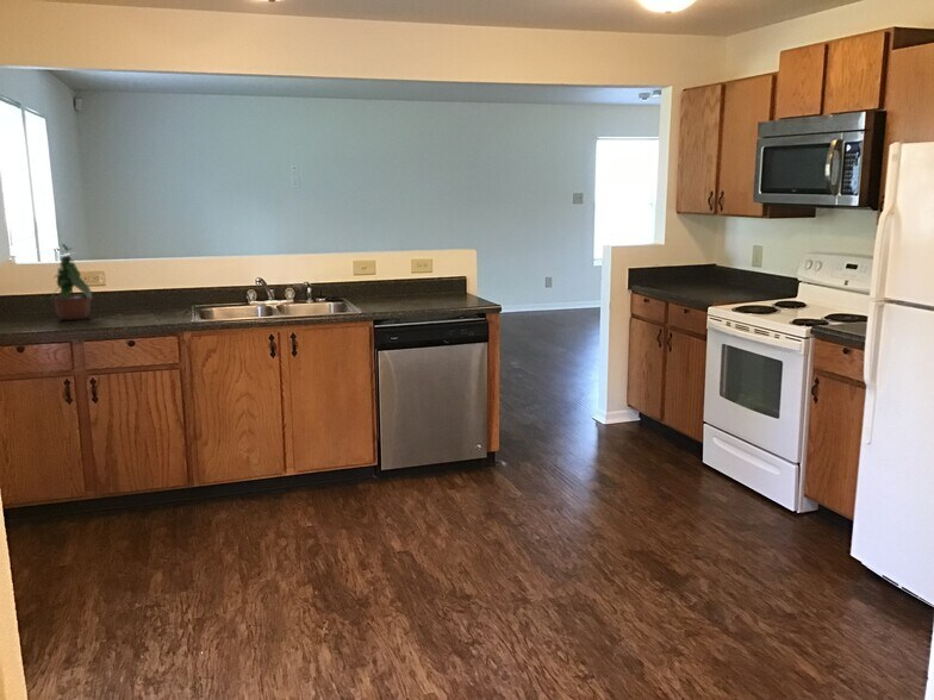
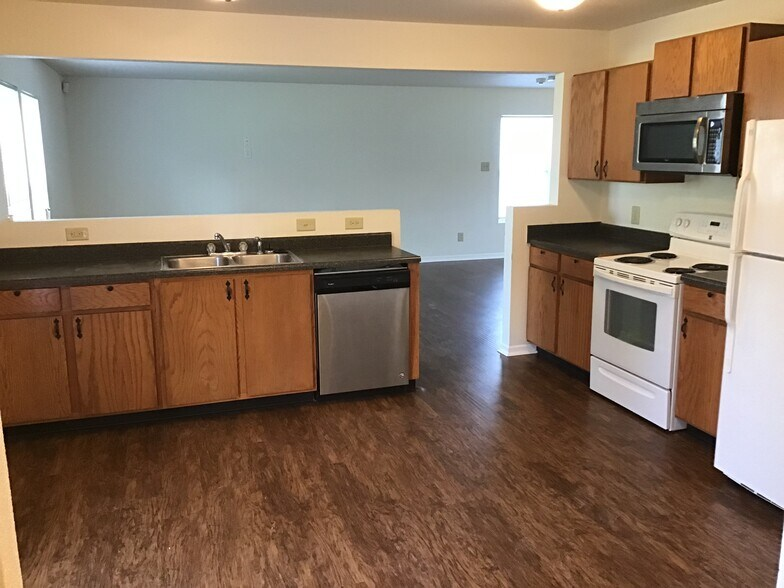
- potted plant [50,243,94,321]
